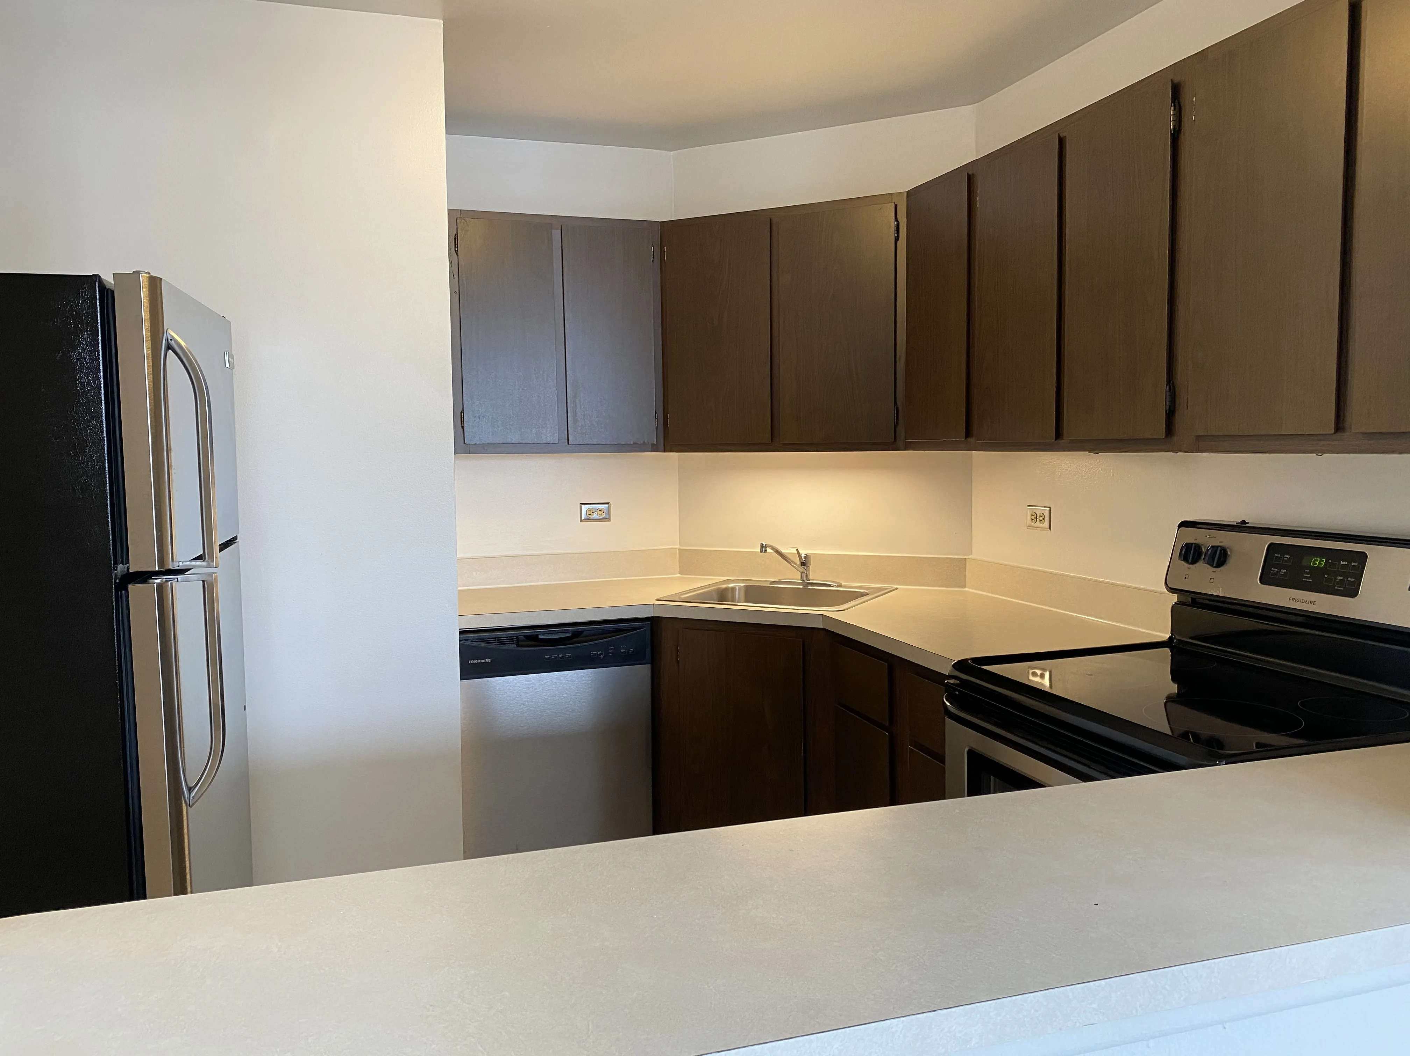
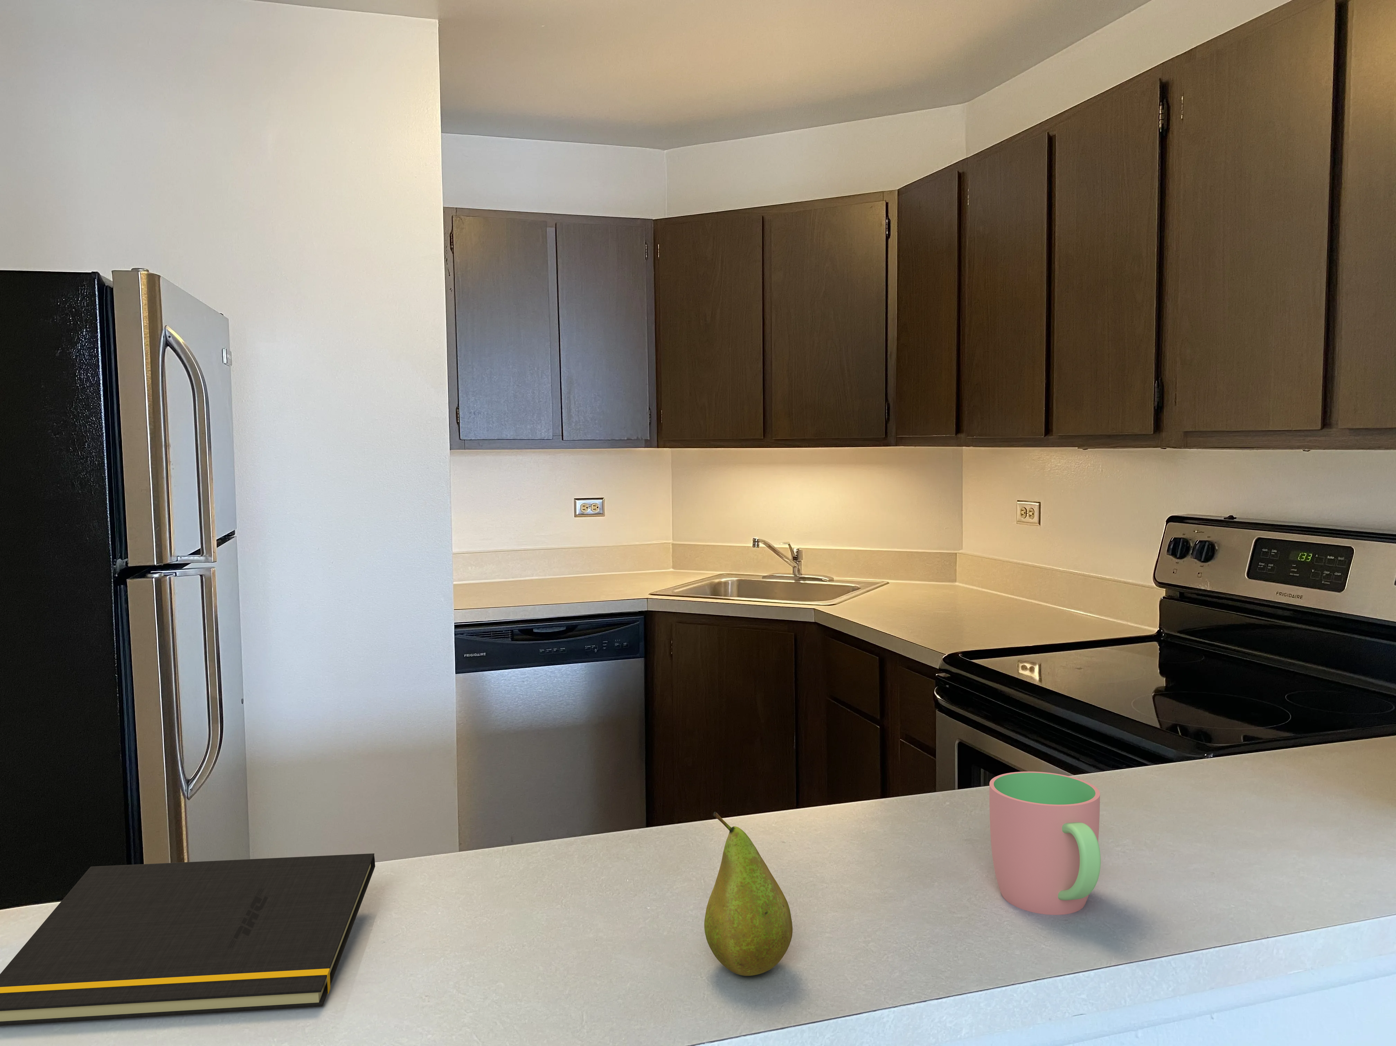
+ cup [989,771,1101,915]
+ fruit [703,812,793,976]
+ notepad [0,853,376,1026]
